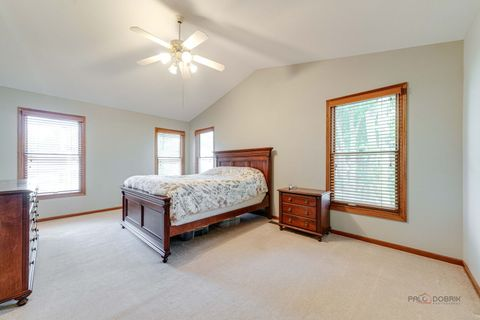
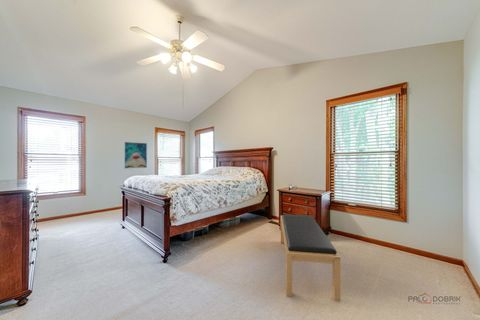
+ wall art [124,141,148,169]
+ bench [280,213,342,302]
